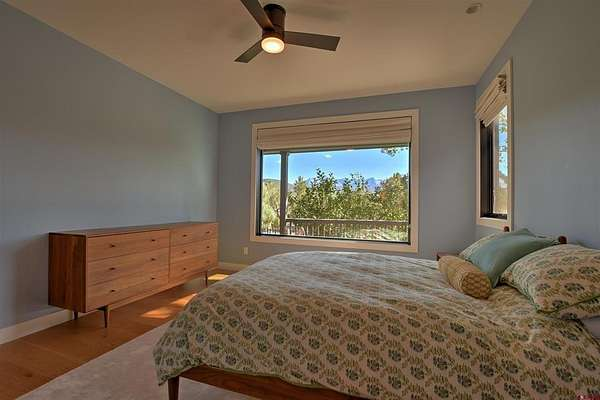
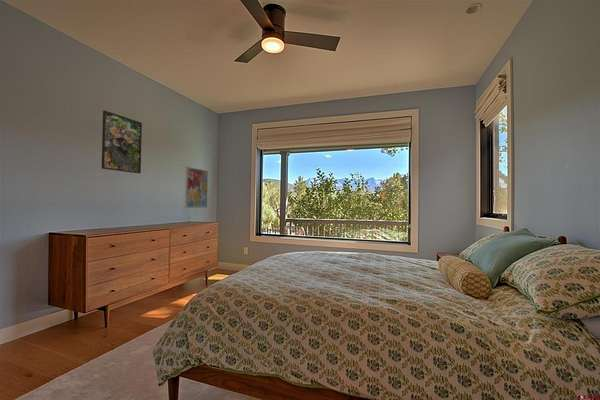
+ wall art [184,166,209,209]
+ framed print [101,109,143,175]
